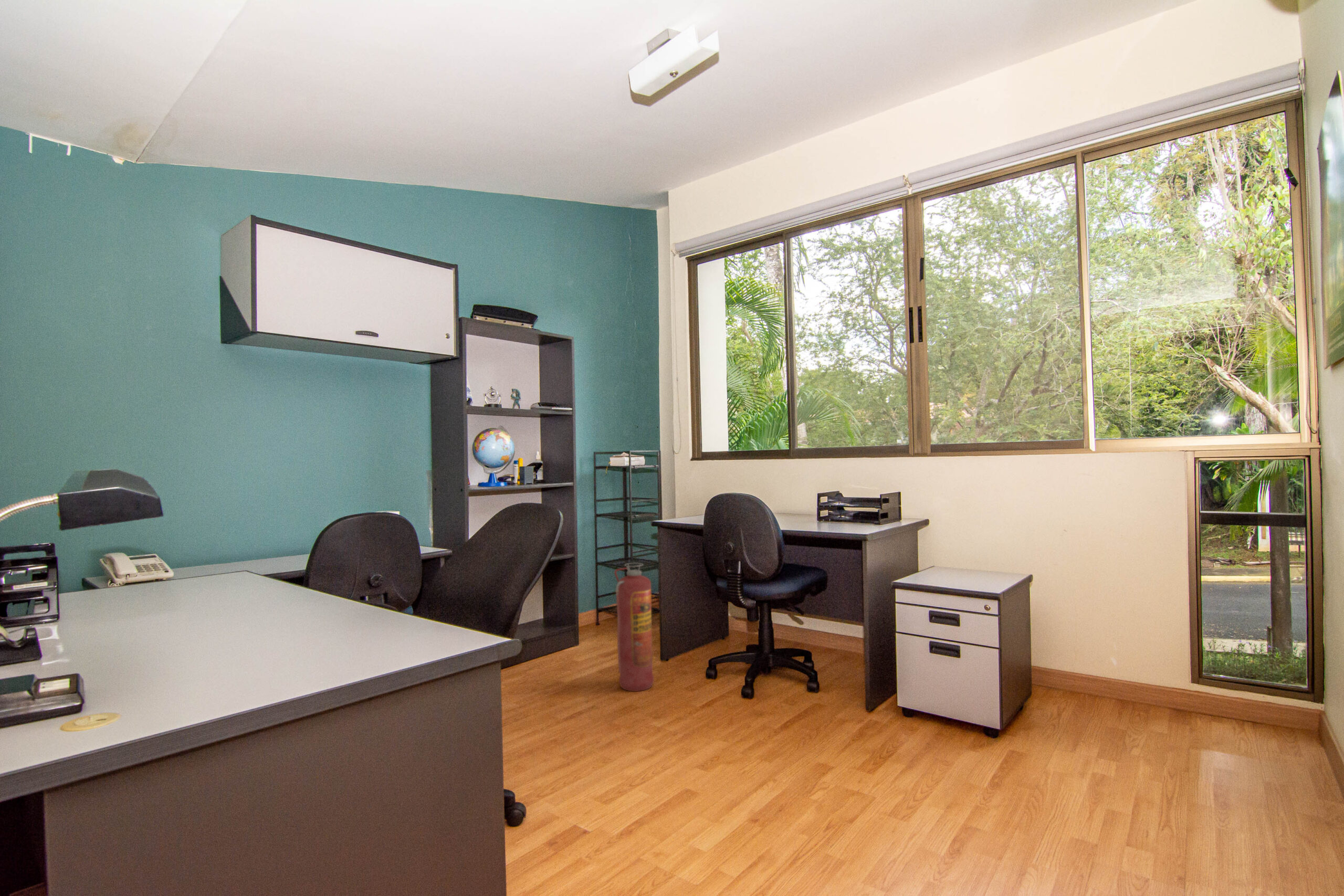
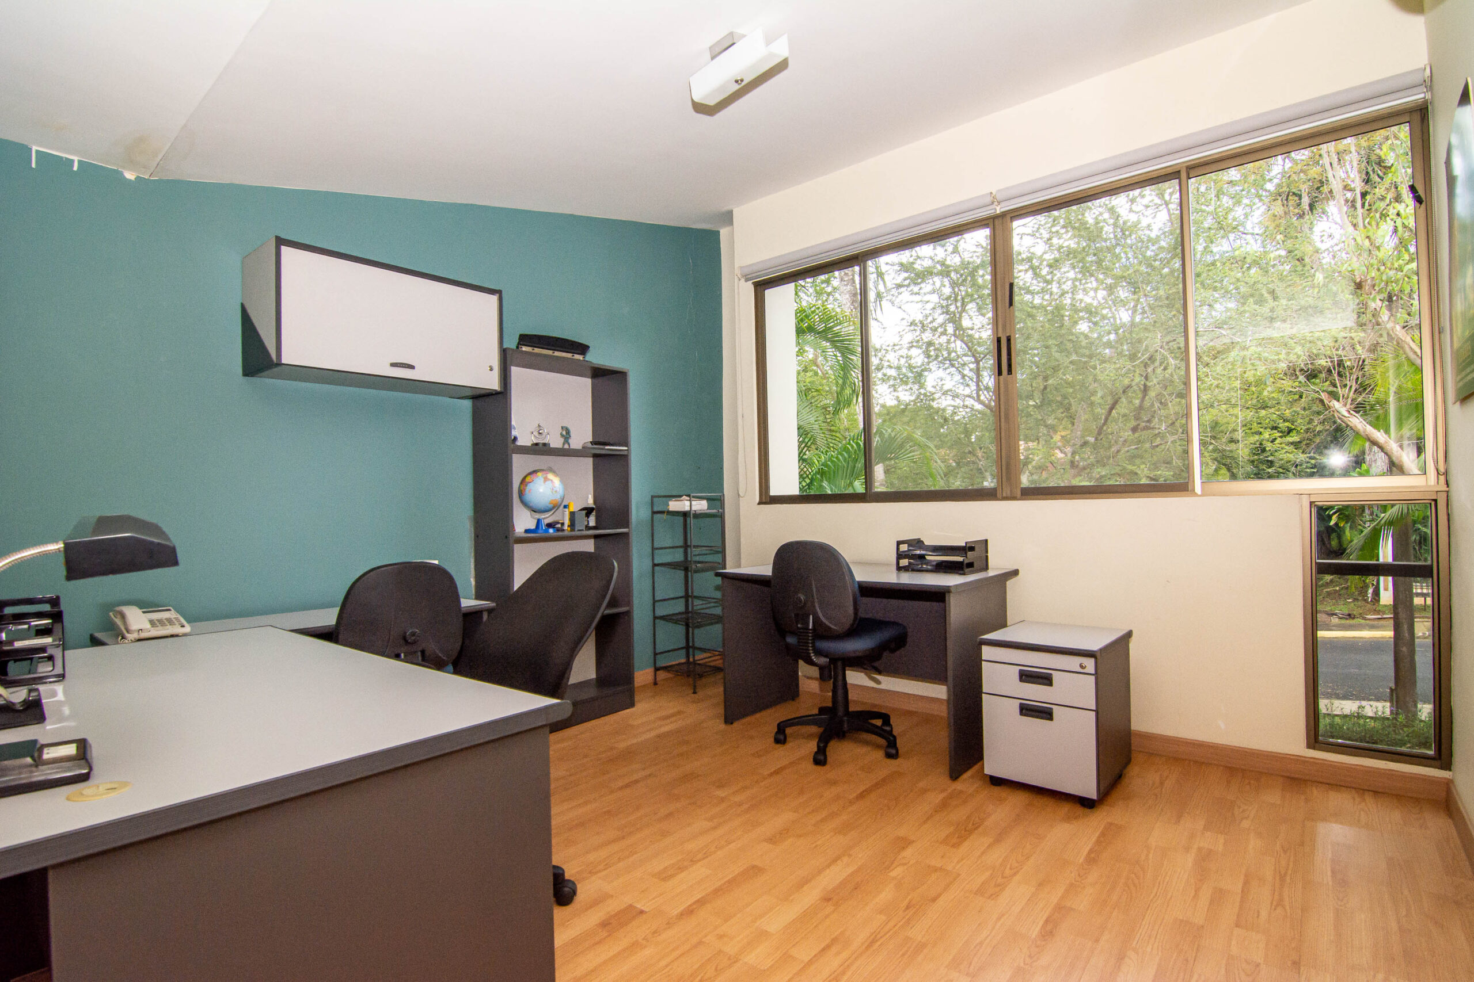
- fire extinguisher [614,562,654,692]
